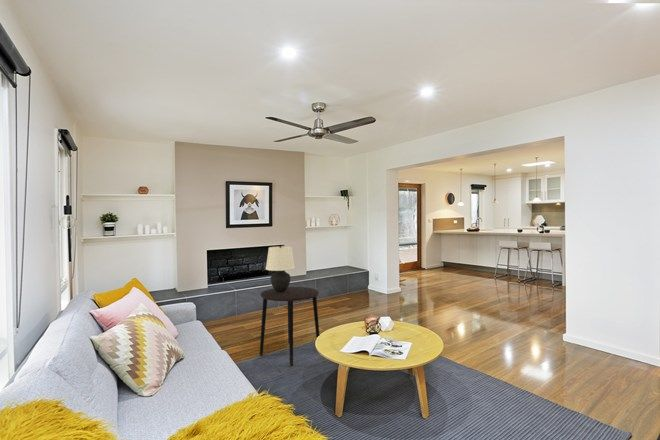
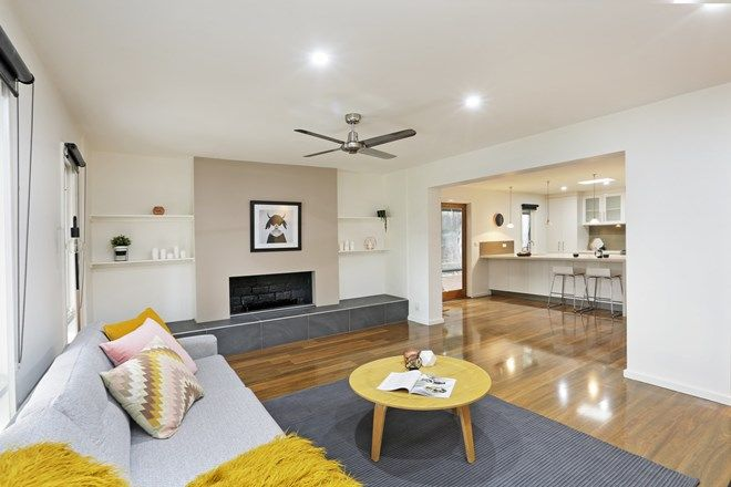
- table lamp [265,246,296,292]
- side table [259,286,320,367]
